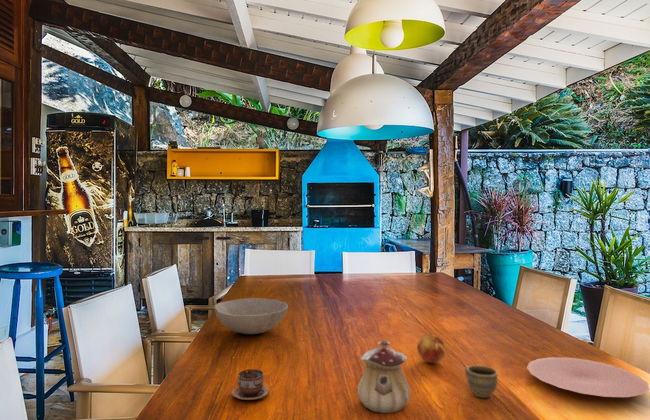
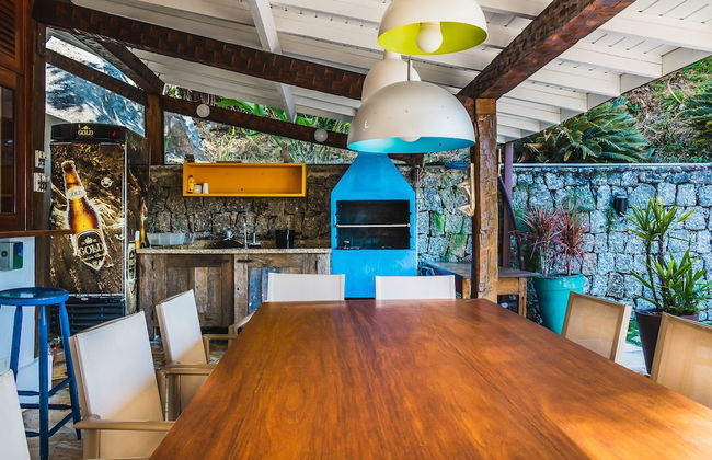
- teapot [356,339,411,414]
- cup [231,368,270,401]
- bowl [213,297,289,335]
- plate [526,356,650,398]
- fruit [416,333,446,364]
- cup [464,364,499,399]
